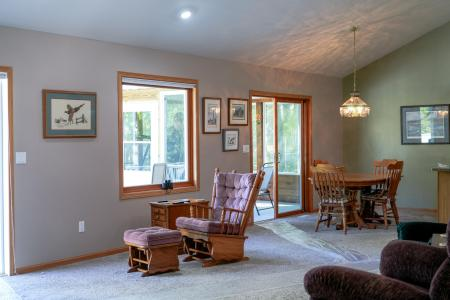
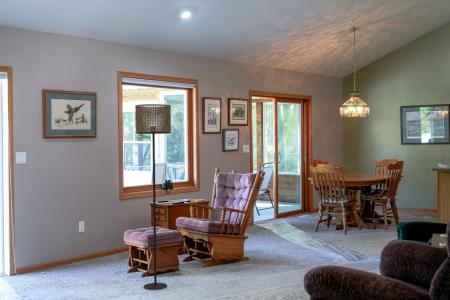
+ floor lamp [134,103,172,291]
